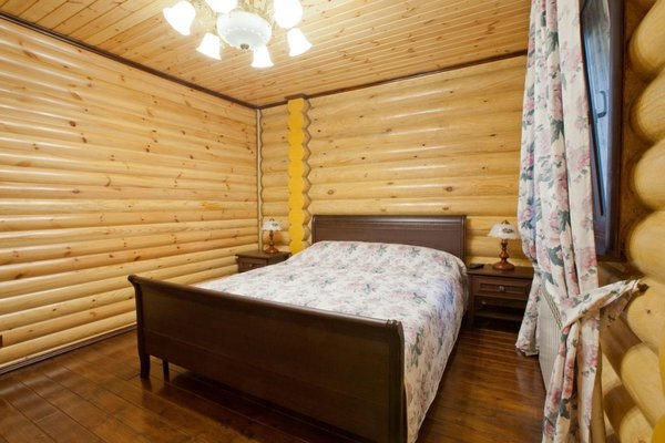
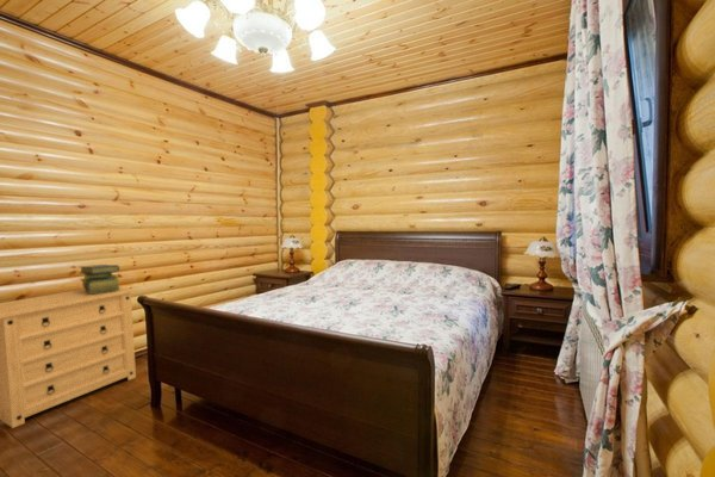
+ stack of books [79,264,122,293]
+ dresser [0,286,137,429]
